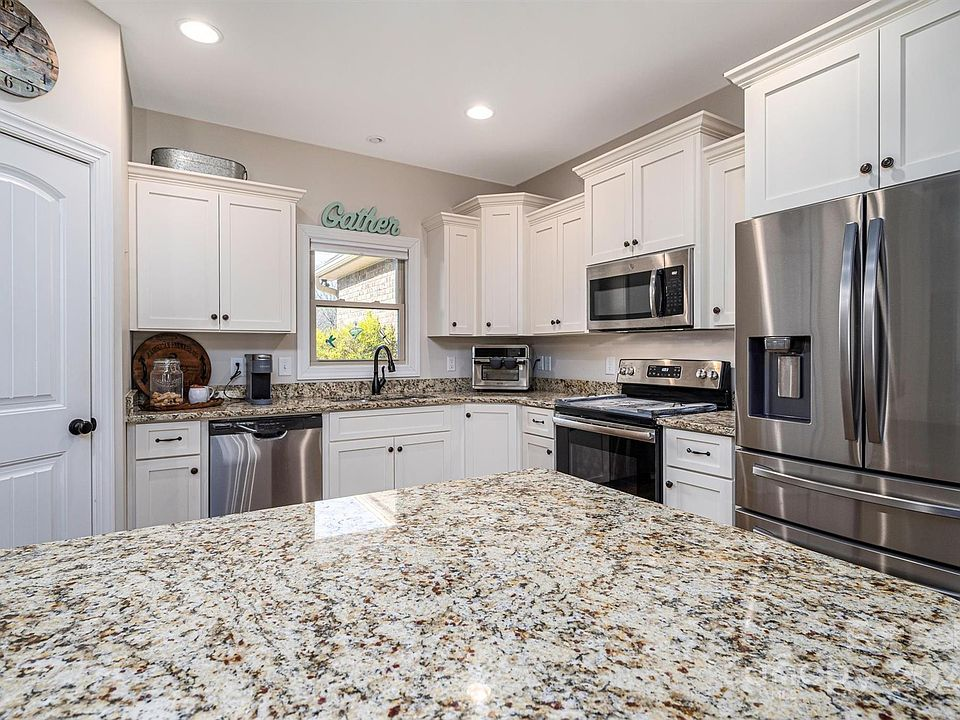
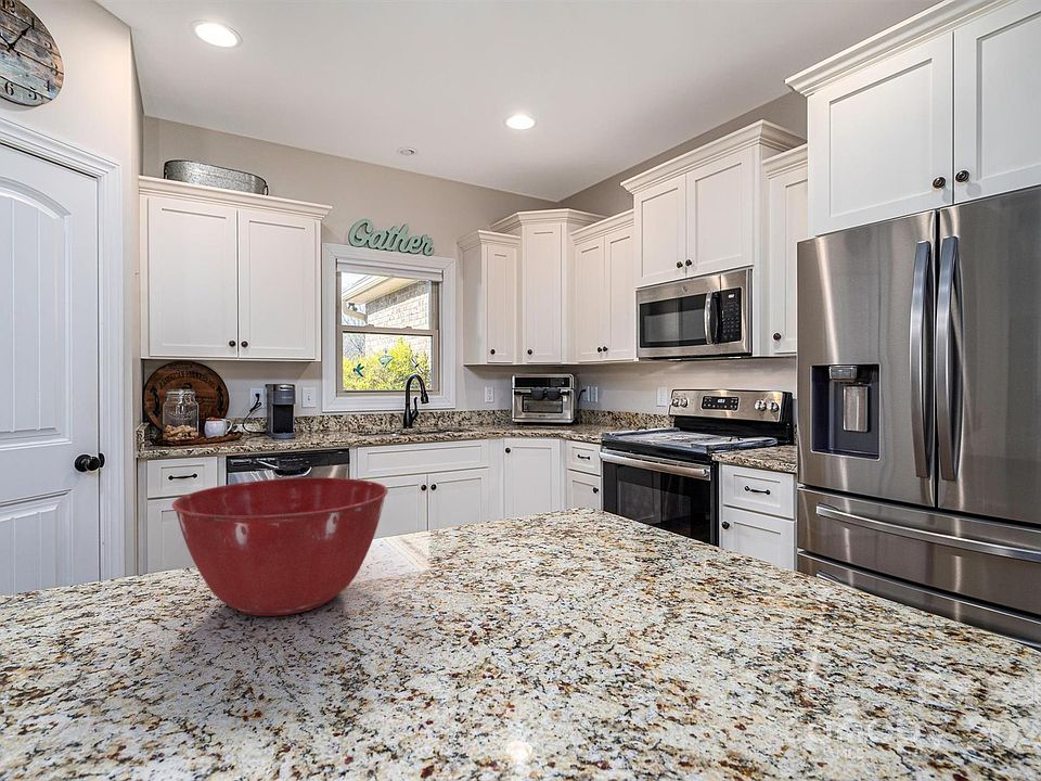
+ mixing bowl [171,476,389,617]
